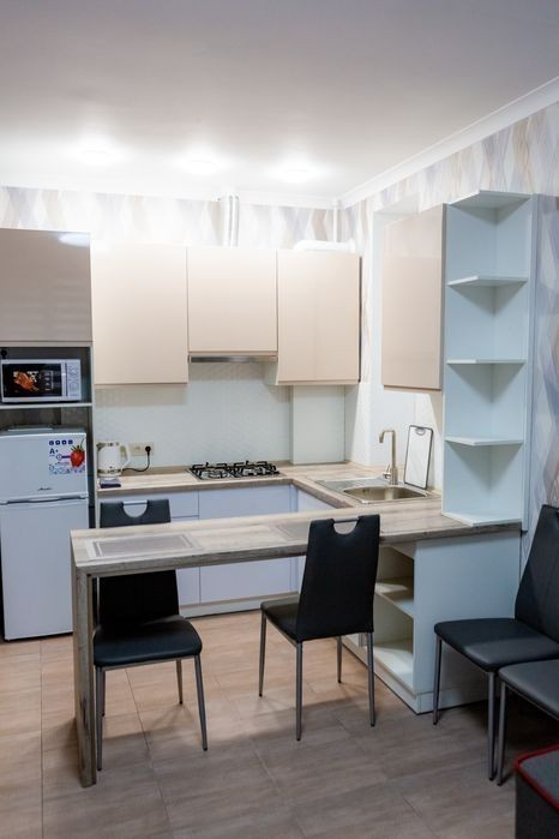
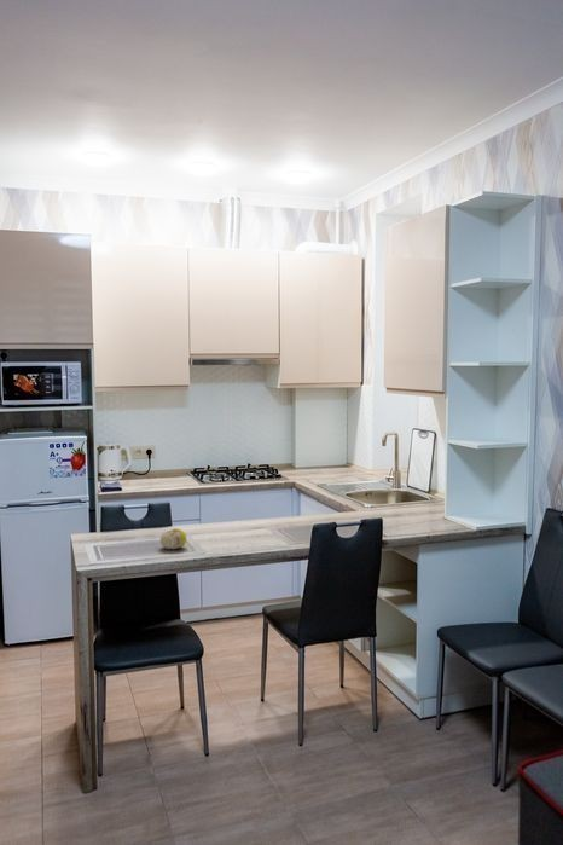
+ fruit [159,527,187,550]
